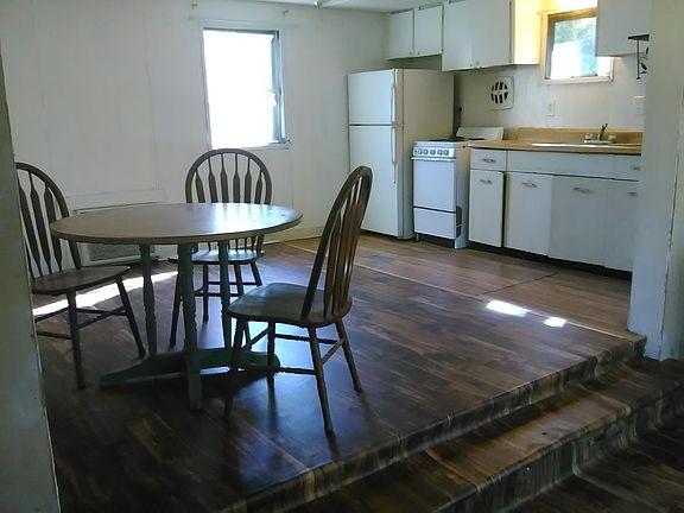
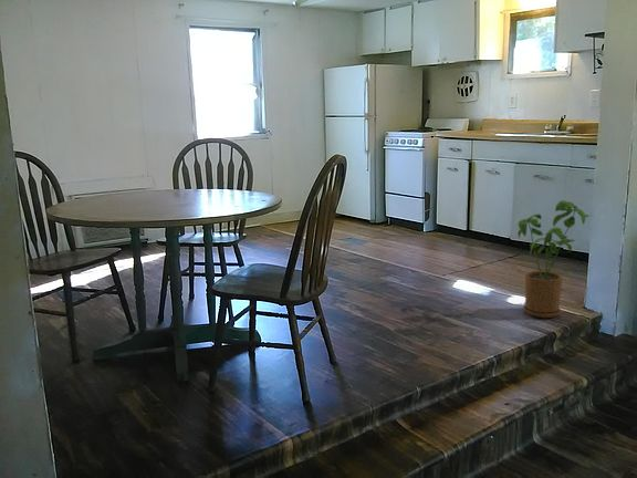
+ house plant [516,199,591,319]
